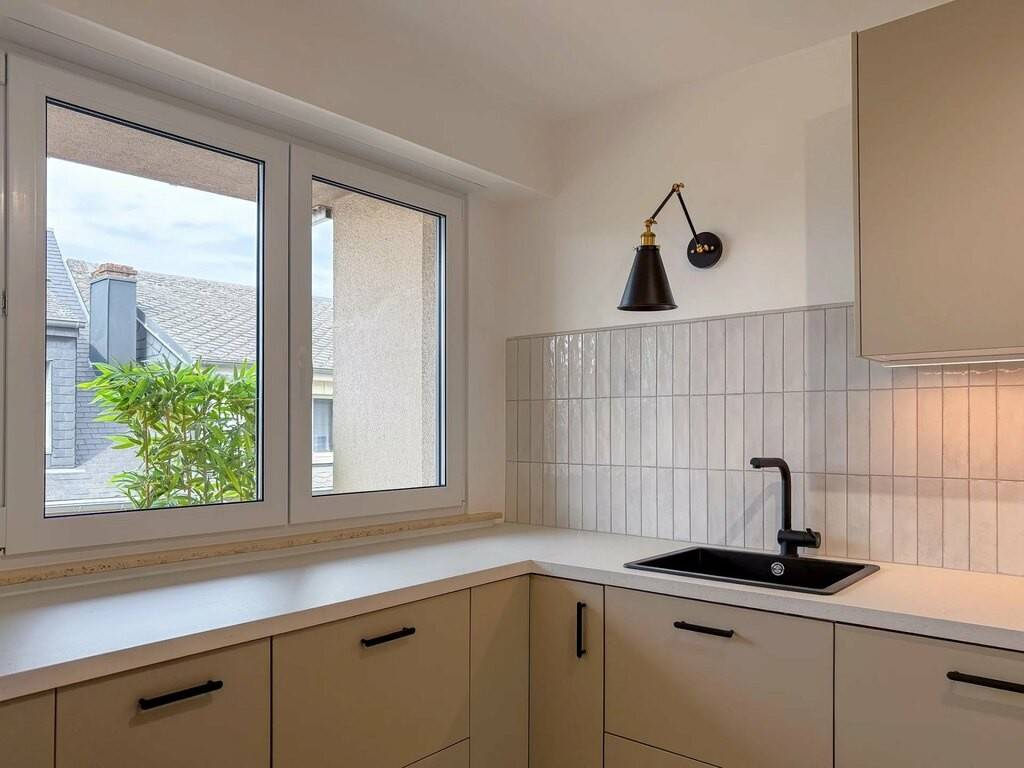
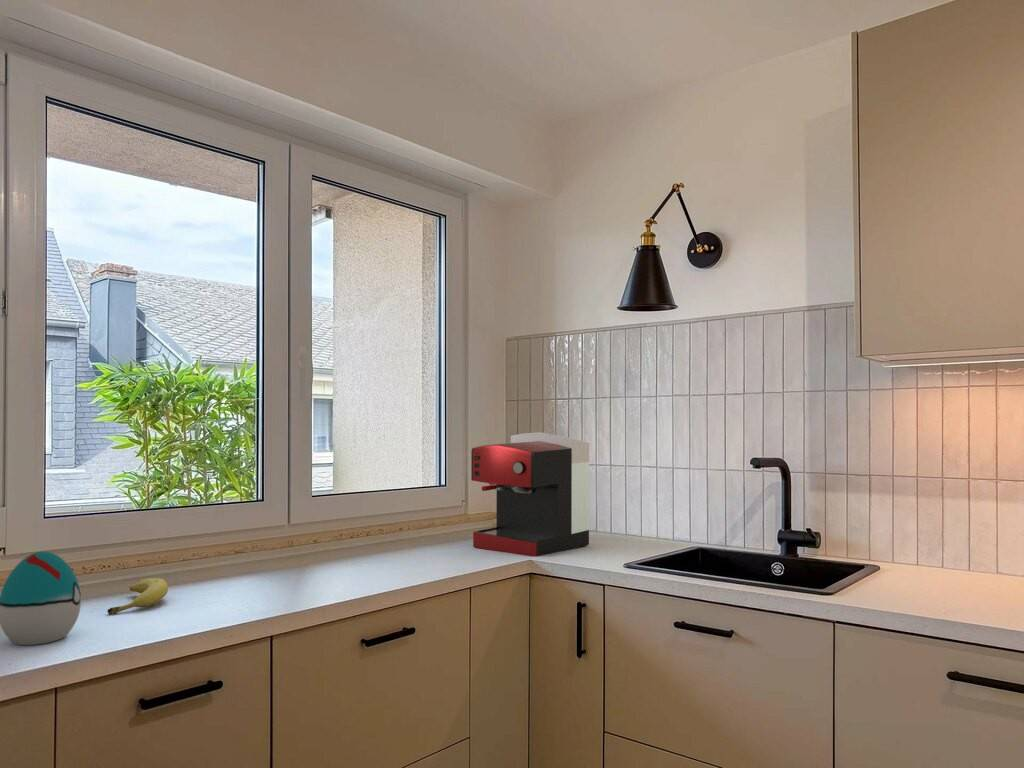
+ coffee maker [470,431,590,558]
+ decorative egg [0,550,82,646]
+ fruit [106,577,169,616]
